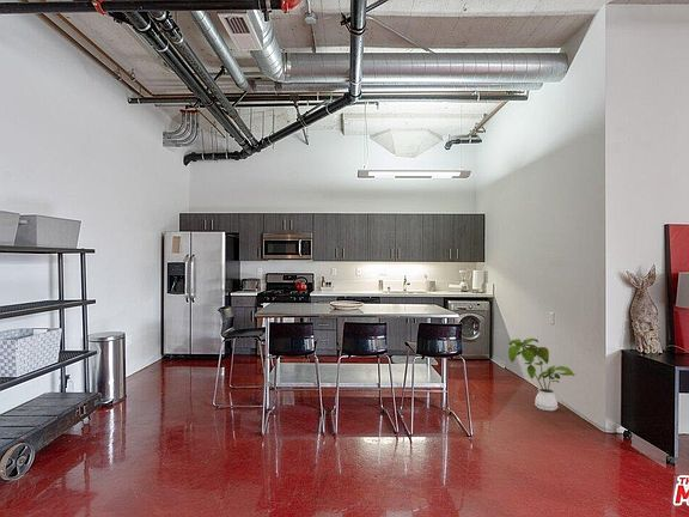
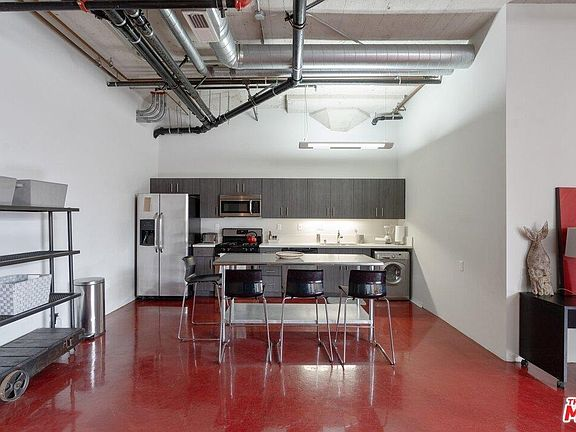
- house plant [507,337,577,412]
